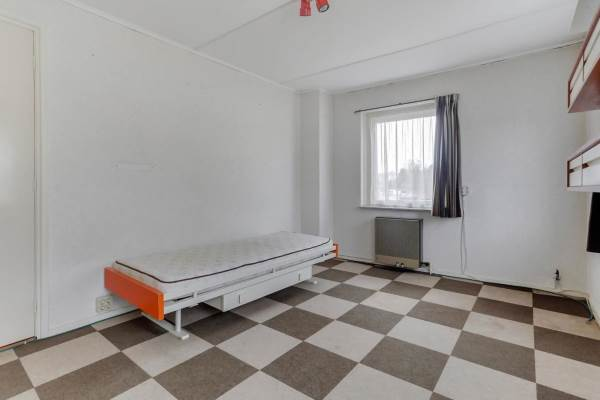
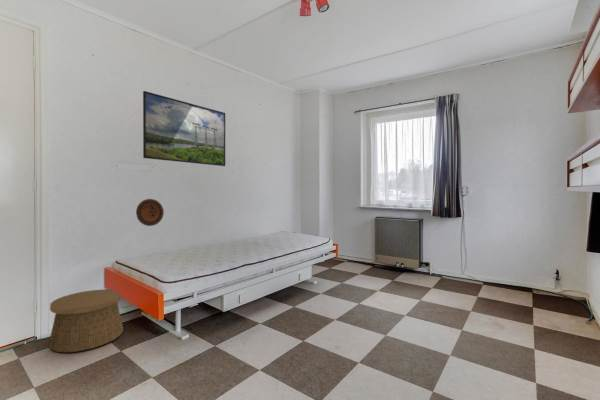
+ decorative plate [135,198,165,227]
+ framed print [142,90,226,167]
+ basket [48,289,124,353]
